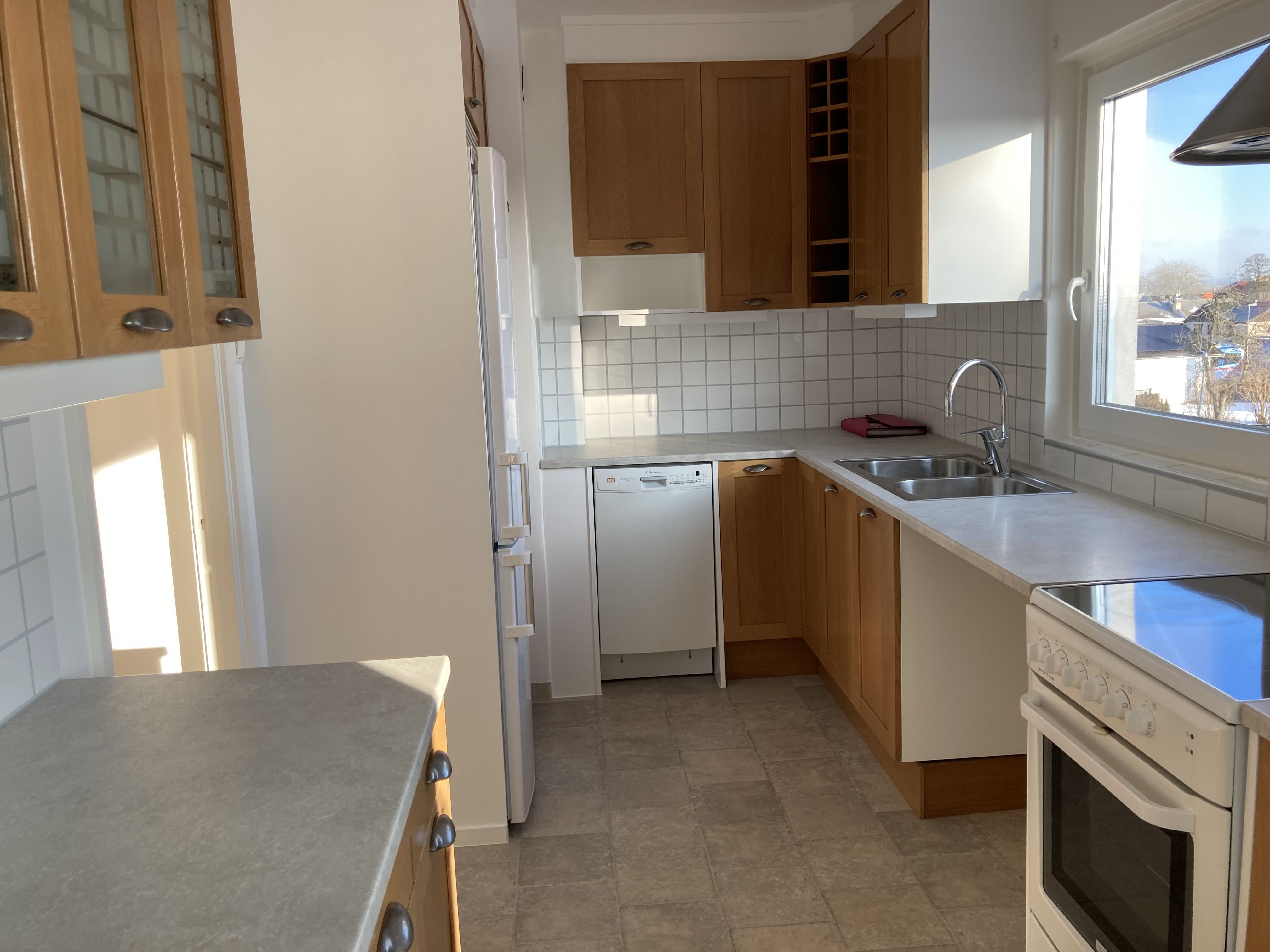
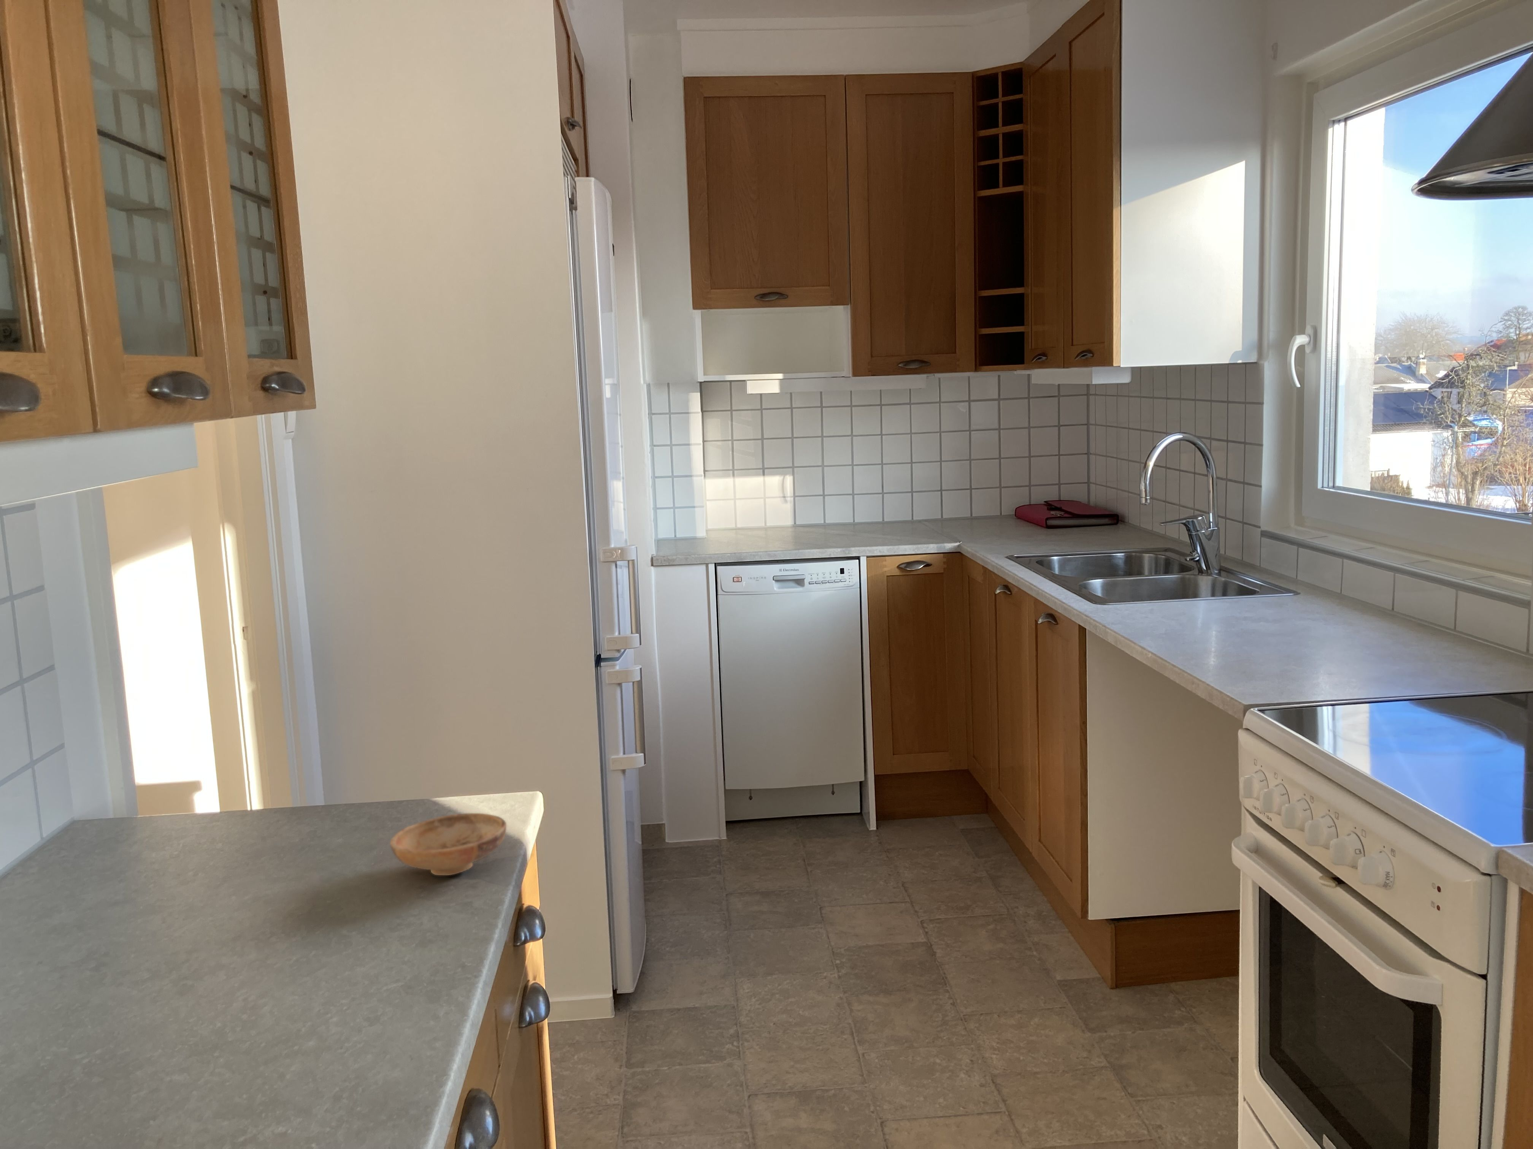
+ bowl [390,812,507,876]
